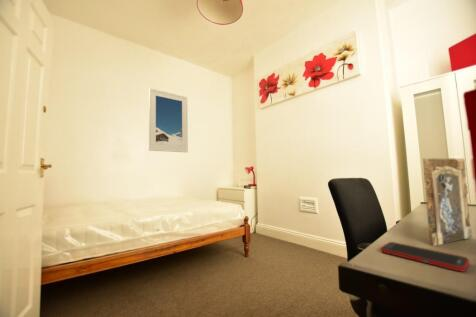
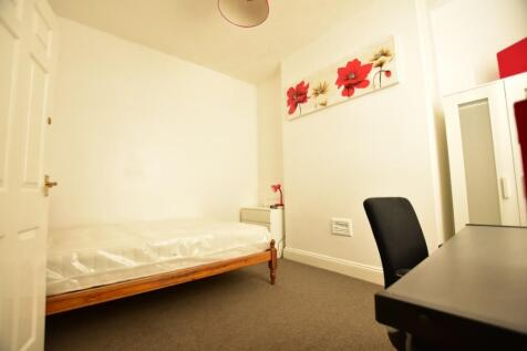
- cell phone [379,241,470,273]
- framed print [422,157,474,247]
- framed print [148,87,189,153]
